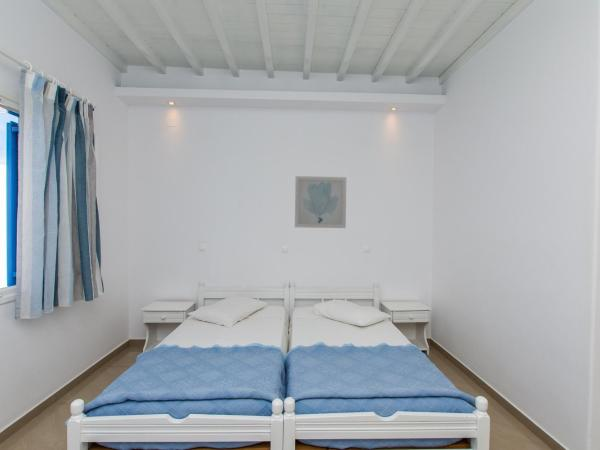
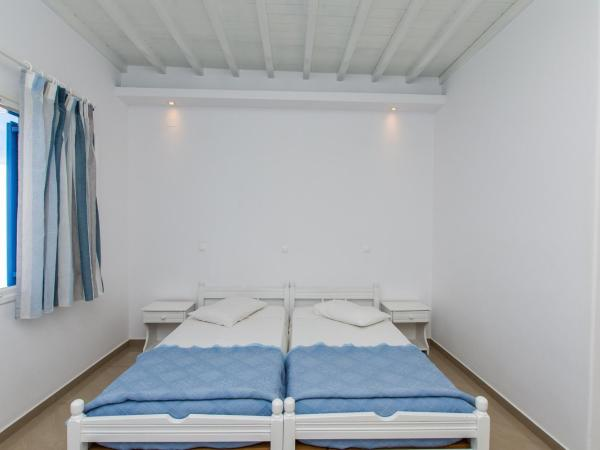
- wall art [294,175,347,229]
